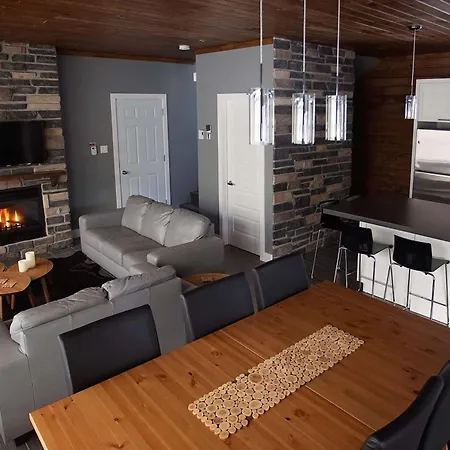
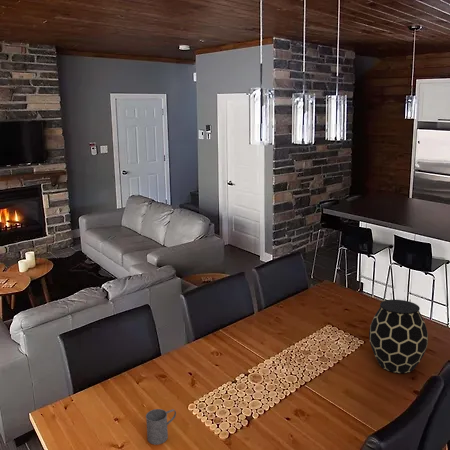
+ vase [368,299,429,374]
+ mug [145,408,177,446]
